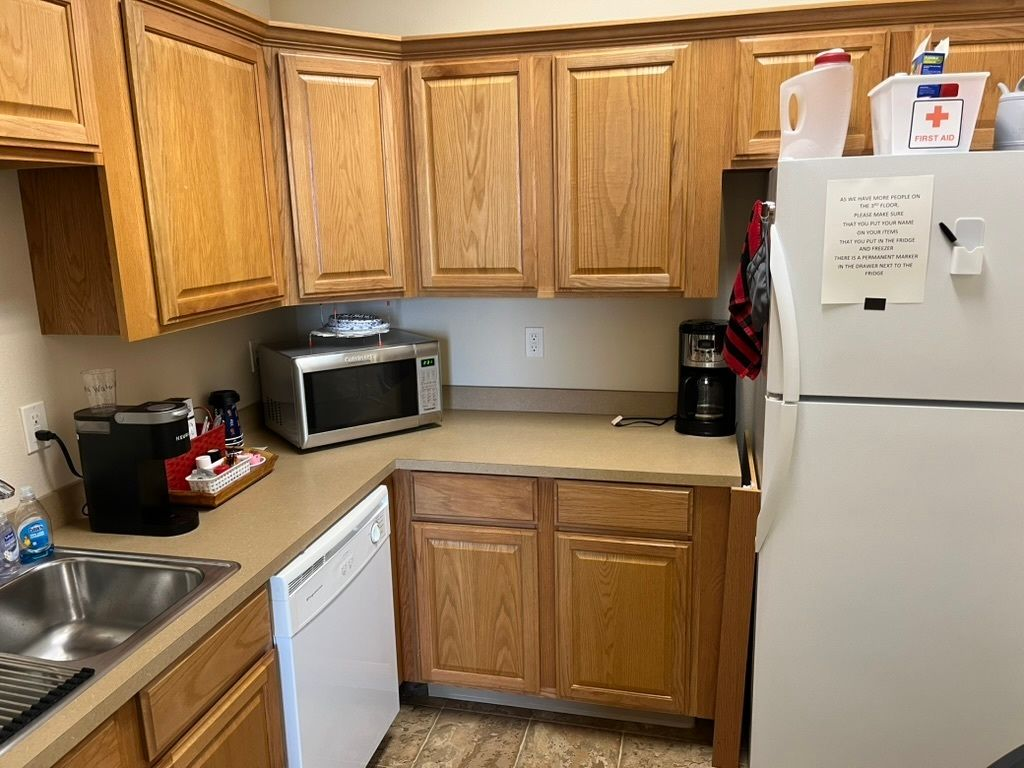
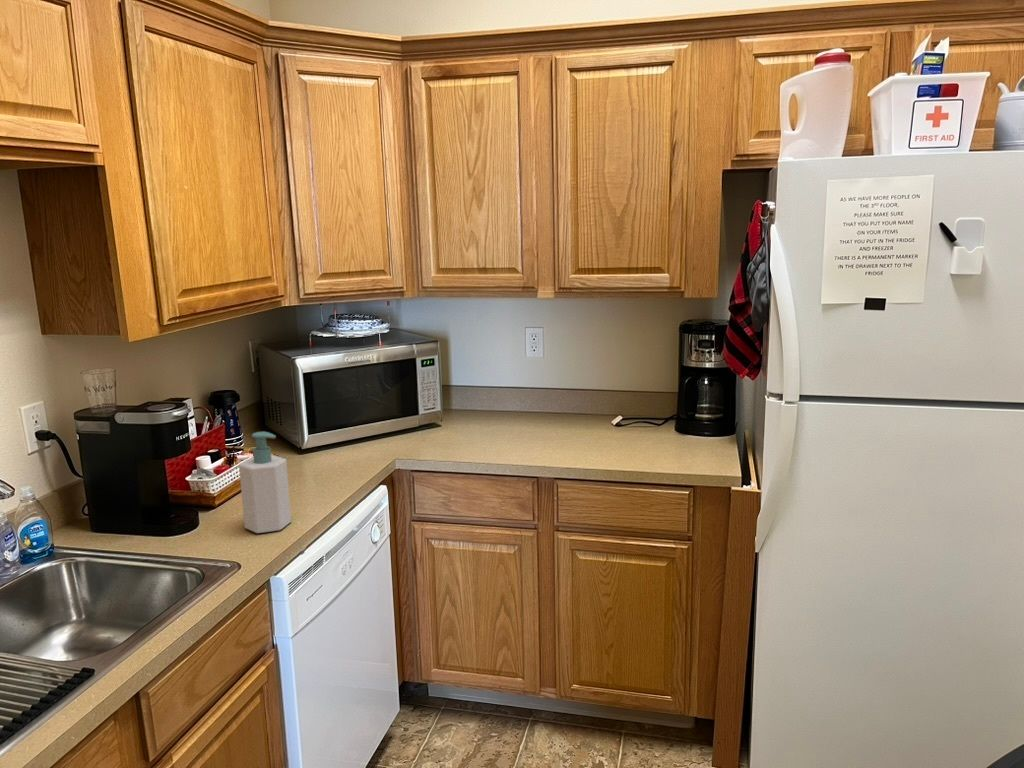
+ soap bottle [238,431,292,534]
